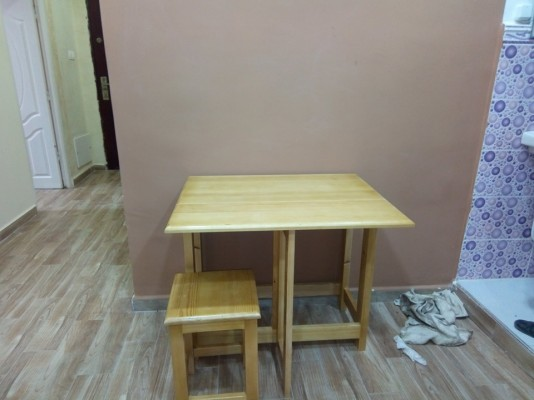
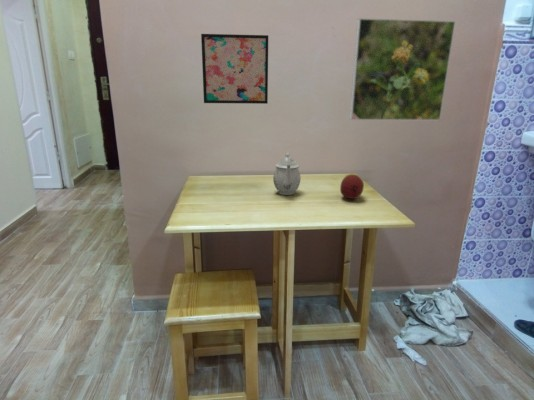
+ teapot [272,152,302,196]
+ fruit [339,173,365,200]
+ wall art [200,33,269,105]
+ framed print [349,17,457,121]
